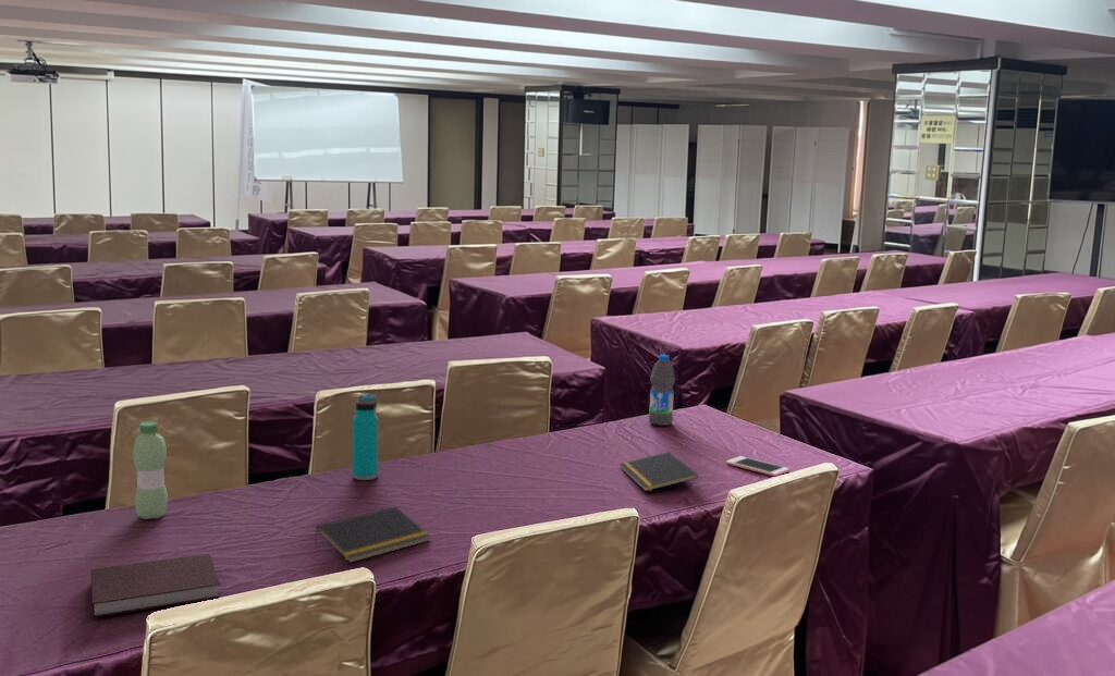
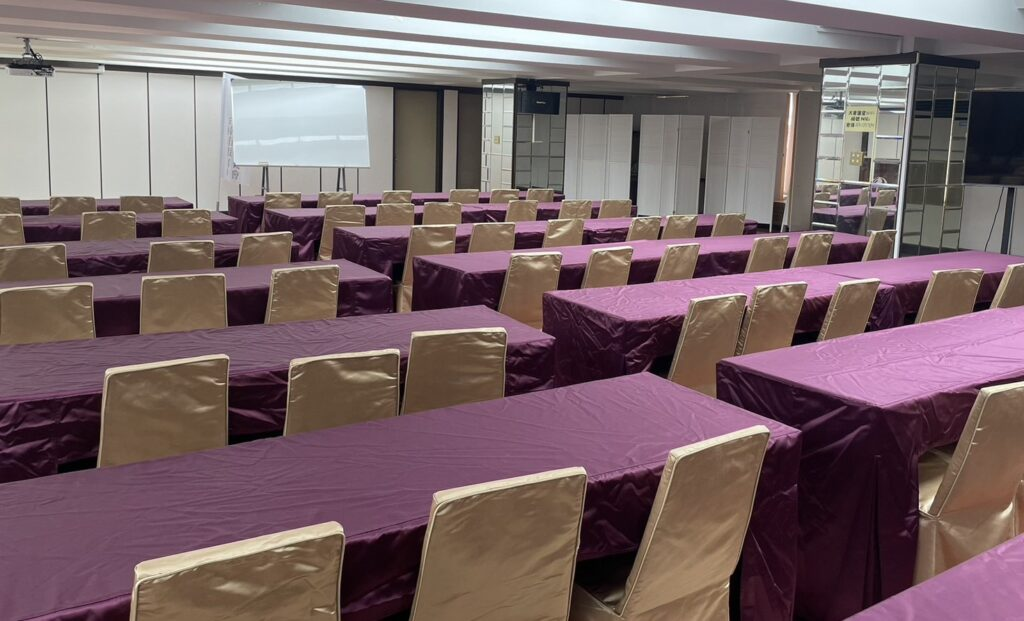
- notepad [618,451,699,492]
- notepad [314,505,432,564]
- cell phone [725,455,791,478]
- water bottle [647,354,676,427]
- notebook [90,553,221,618]
- water bottle [352,393,379,481]
- water bottle [132,420,169,520]
